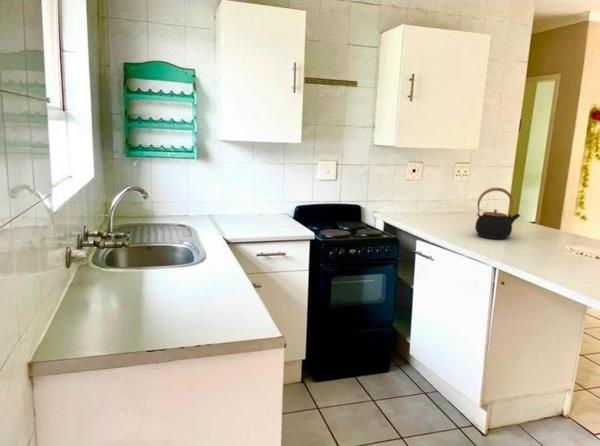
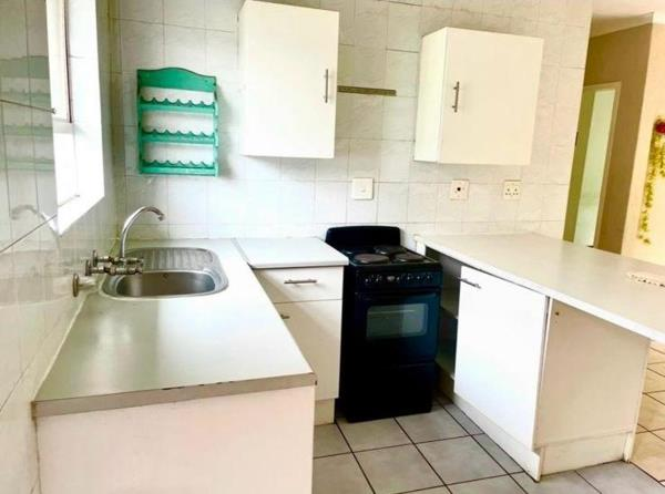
- teapot [474,187,522,240]
